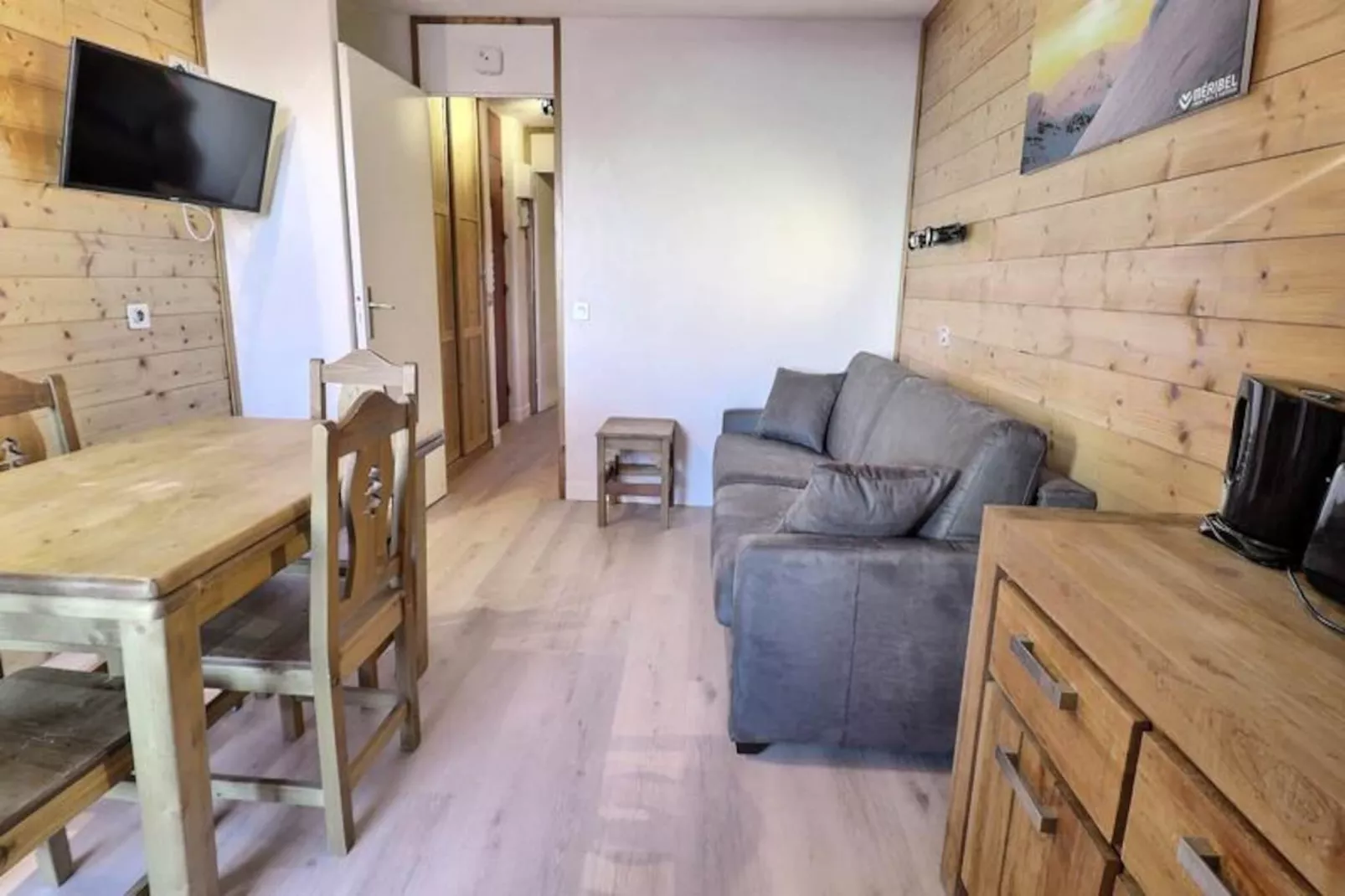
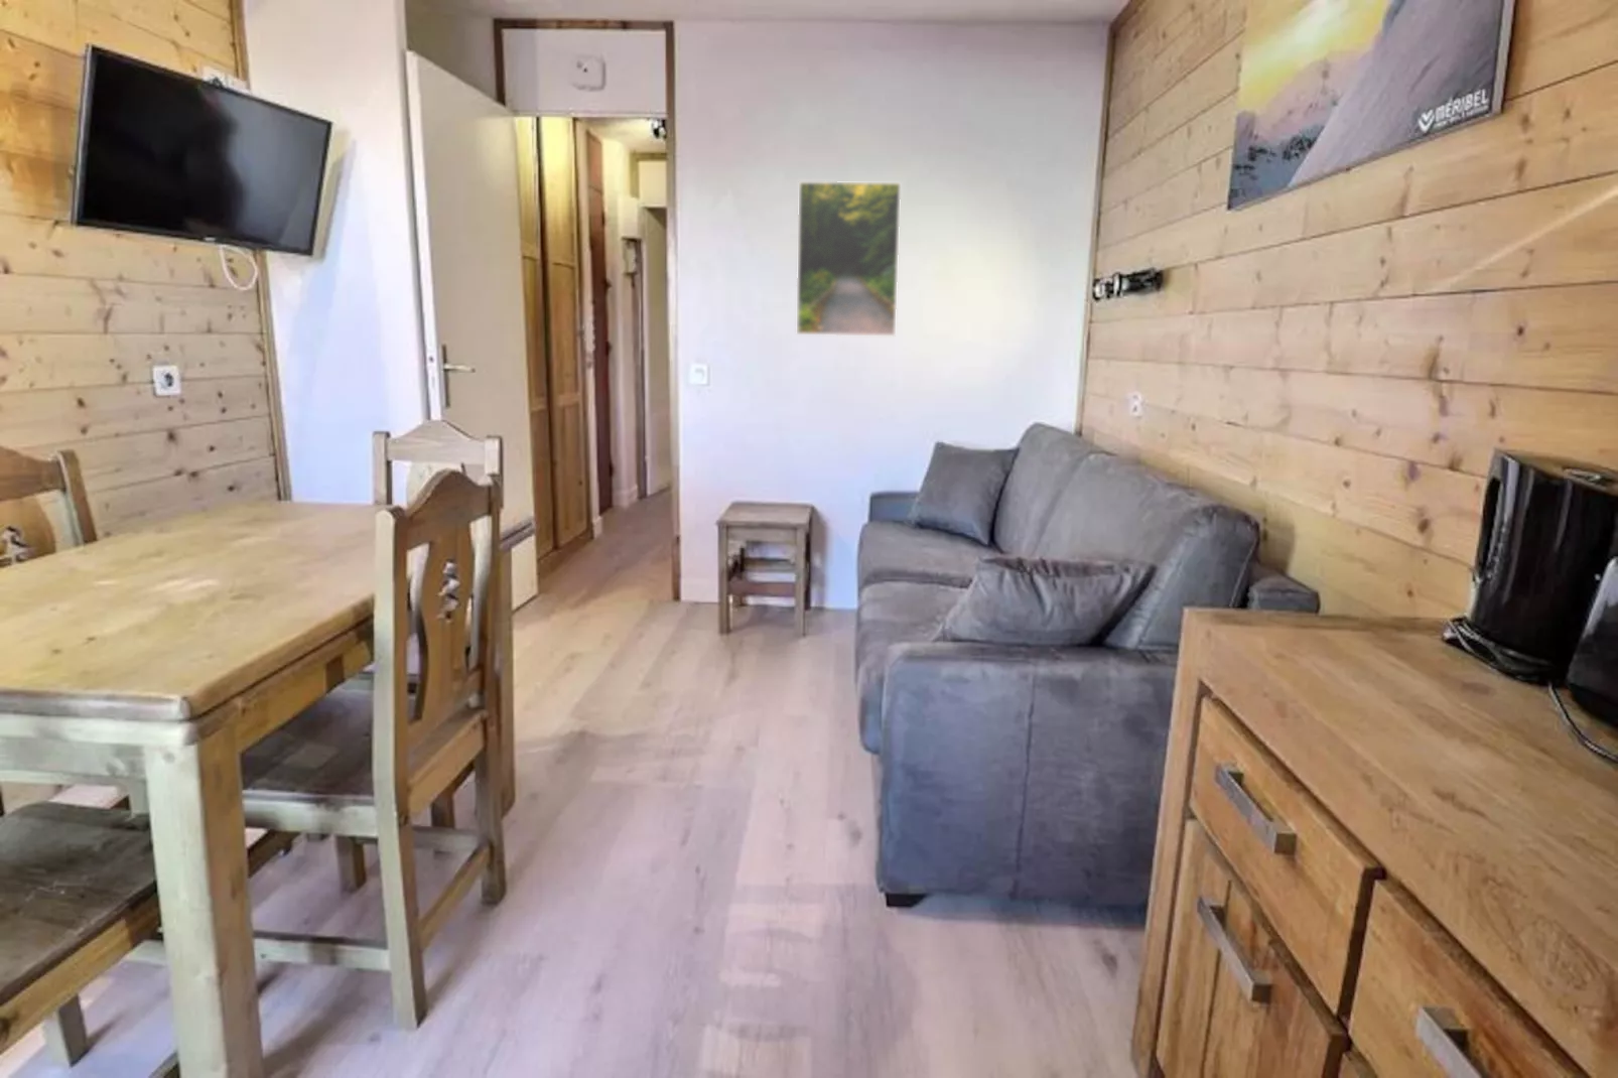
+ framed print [796,180,902,338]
